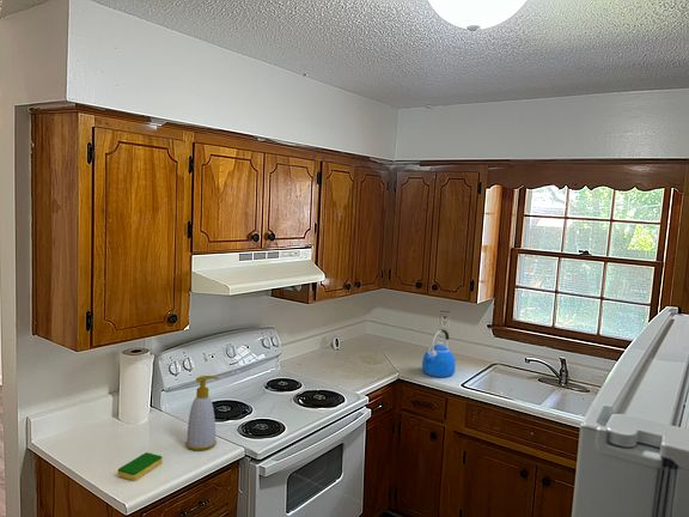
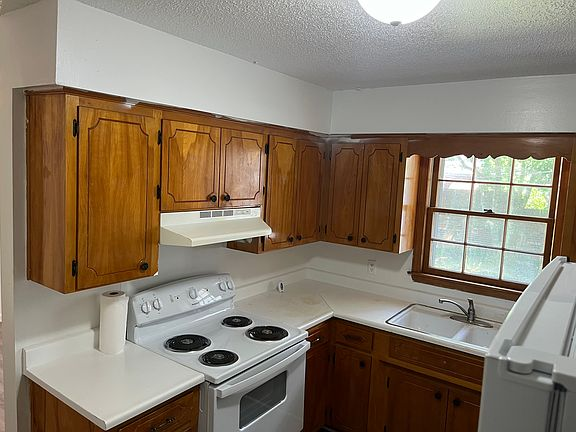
- kettle [421,328,457,378]
- soap bottle [185,375,220,451]
- dish sponge [117,451,163,481]
